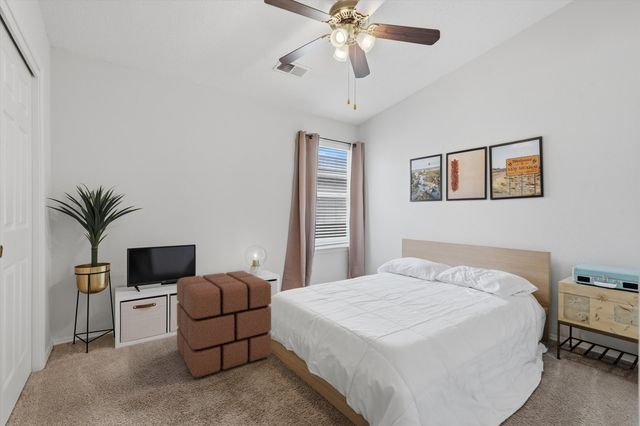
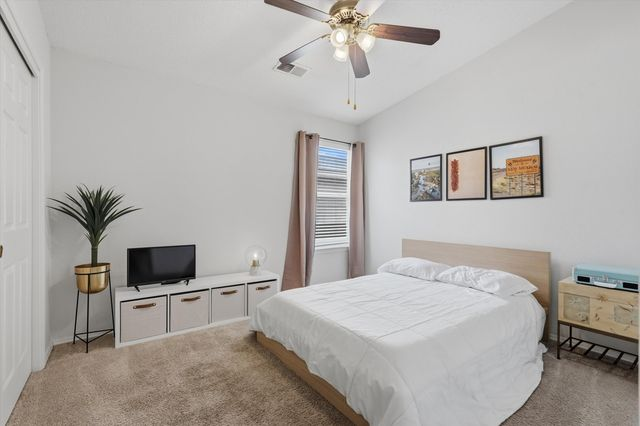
- pouf [176,270,272,378]
